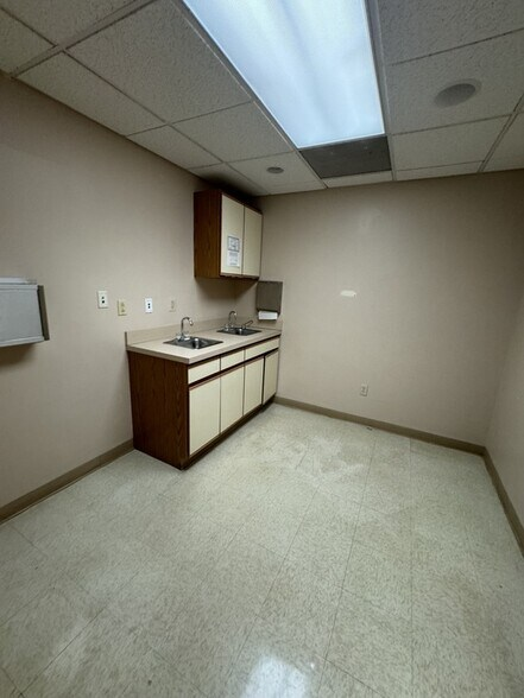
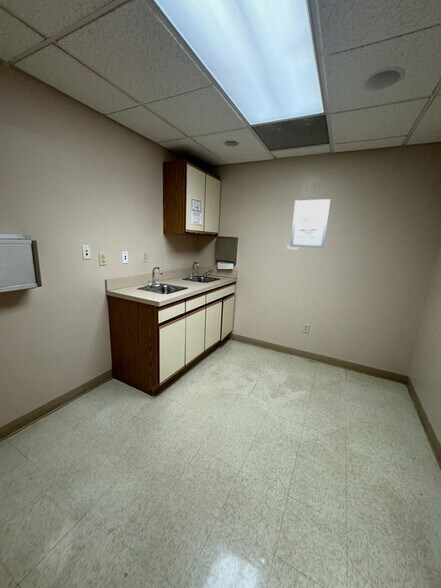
+ wall art [289,198,331,249]
